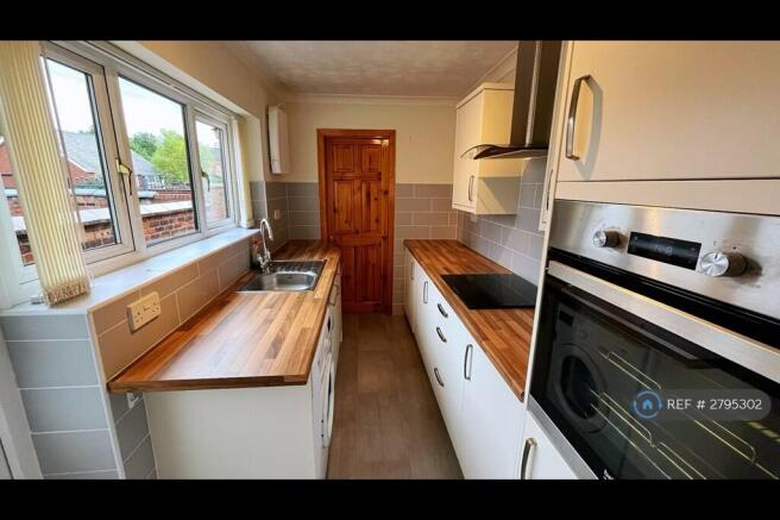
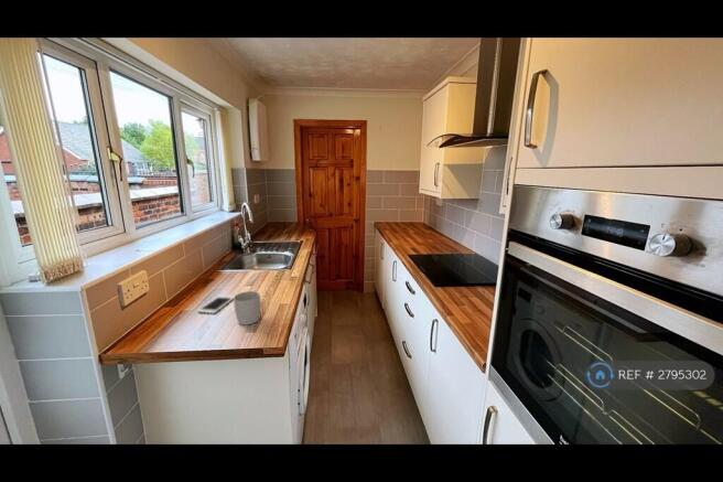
+ cell phone [196,294,235,314]
+ mug [233,290,261,325]
